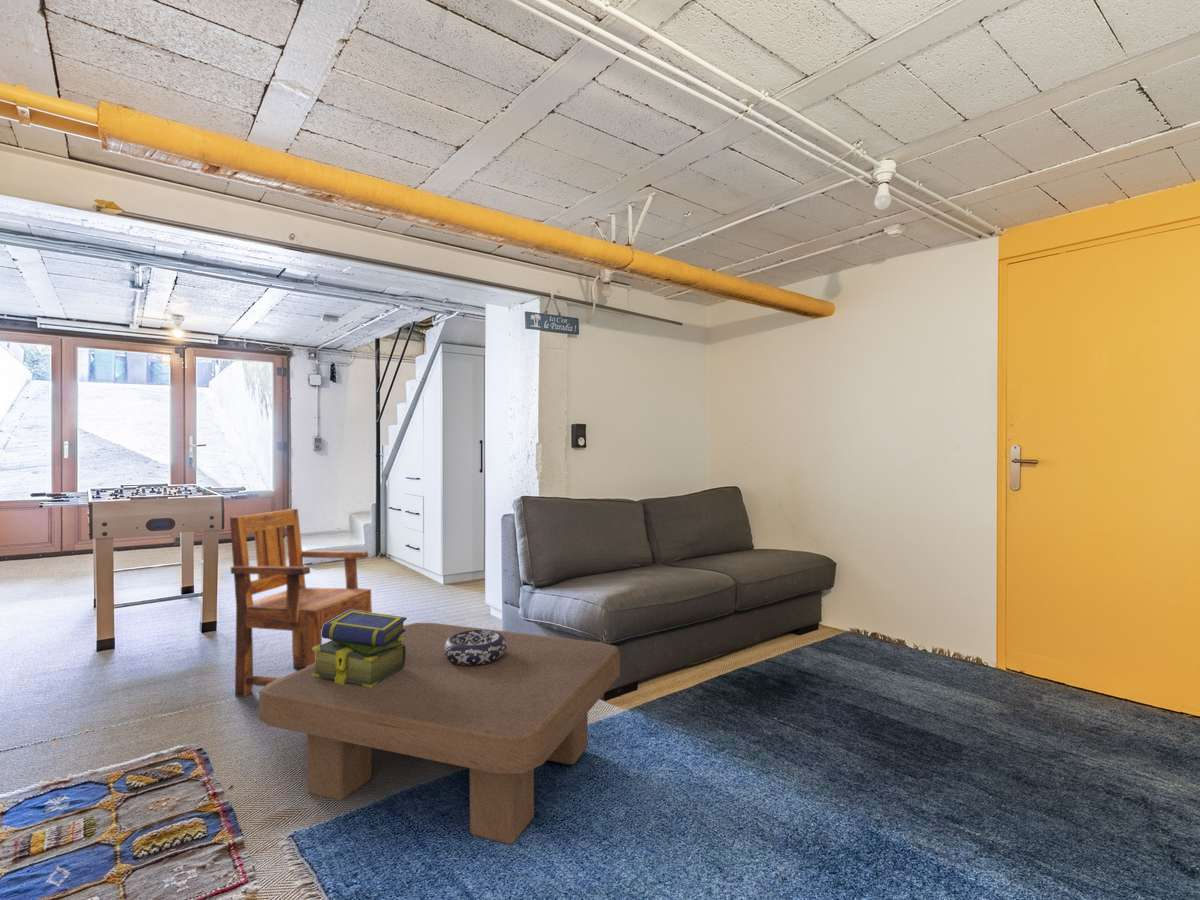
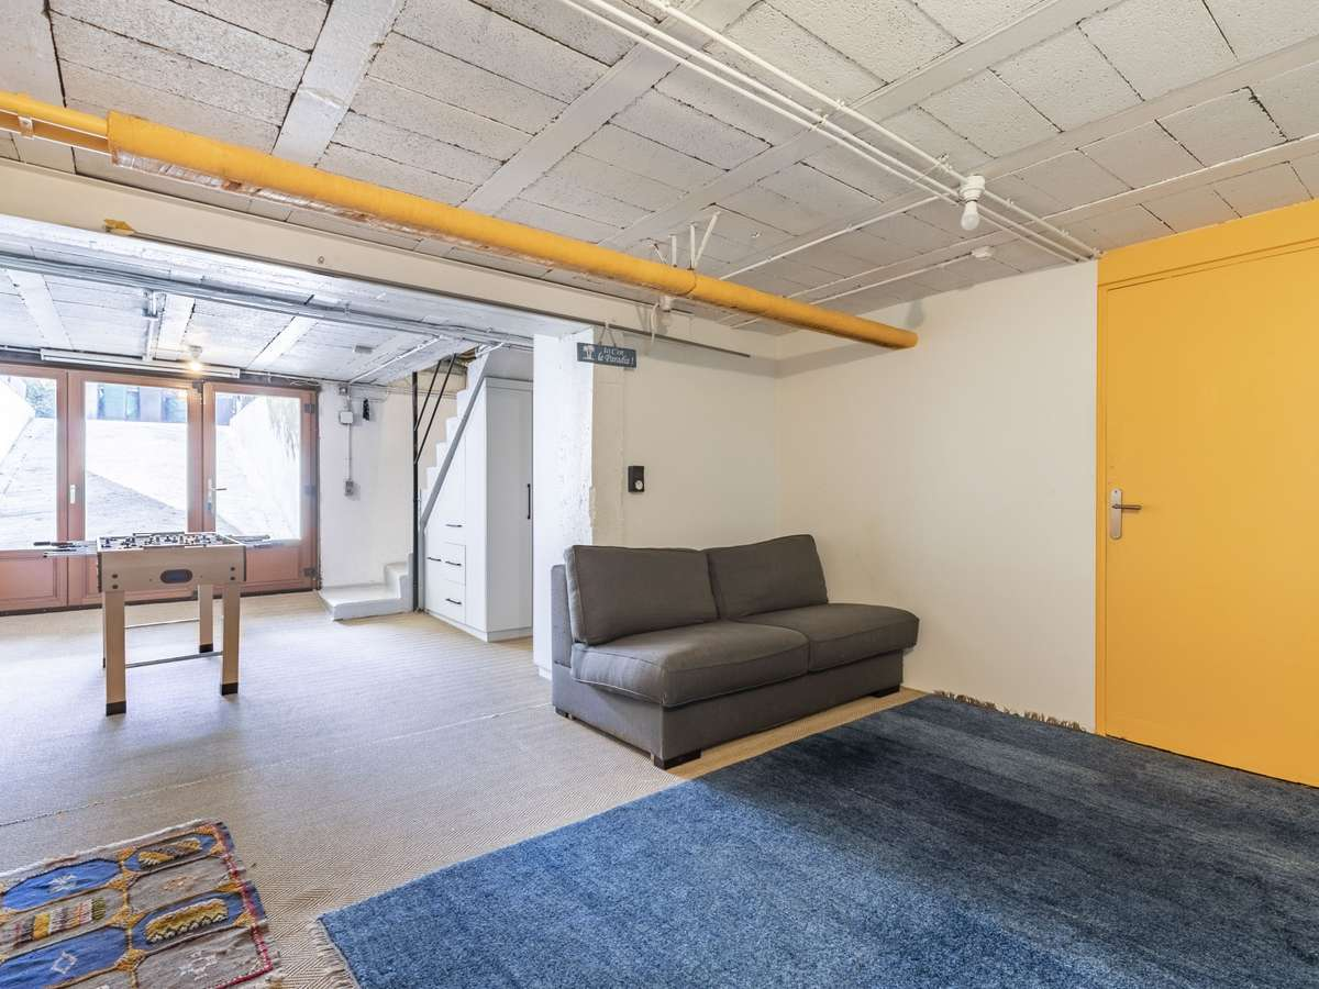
- coffee table [258,622,621,845]
- armchair [229,508,373,698]
- decorative bowl [444,629,507,665]
- stack of books [311,610,408,688]
